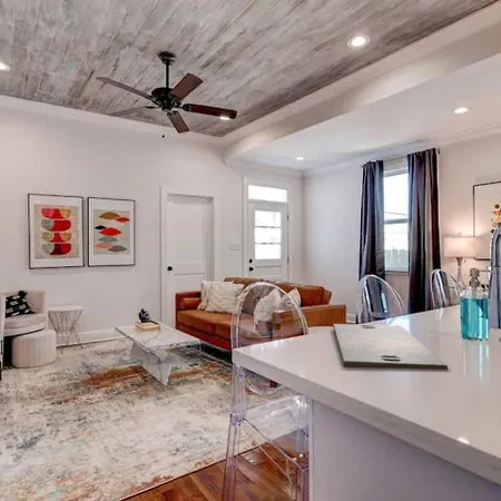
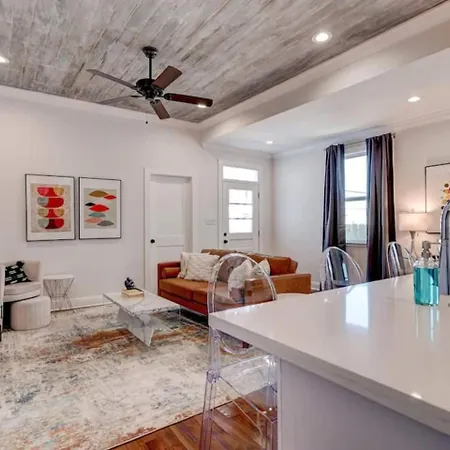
- cutting board [332,323,449,371]
